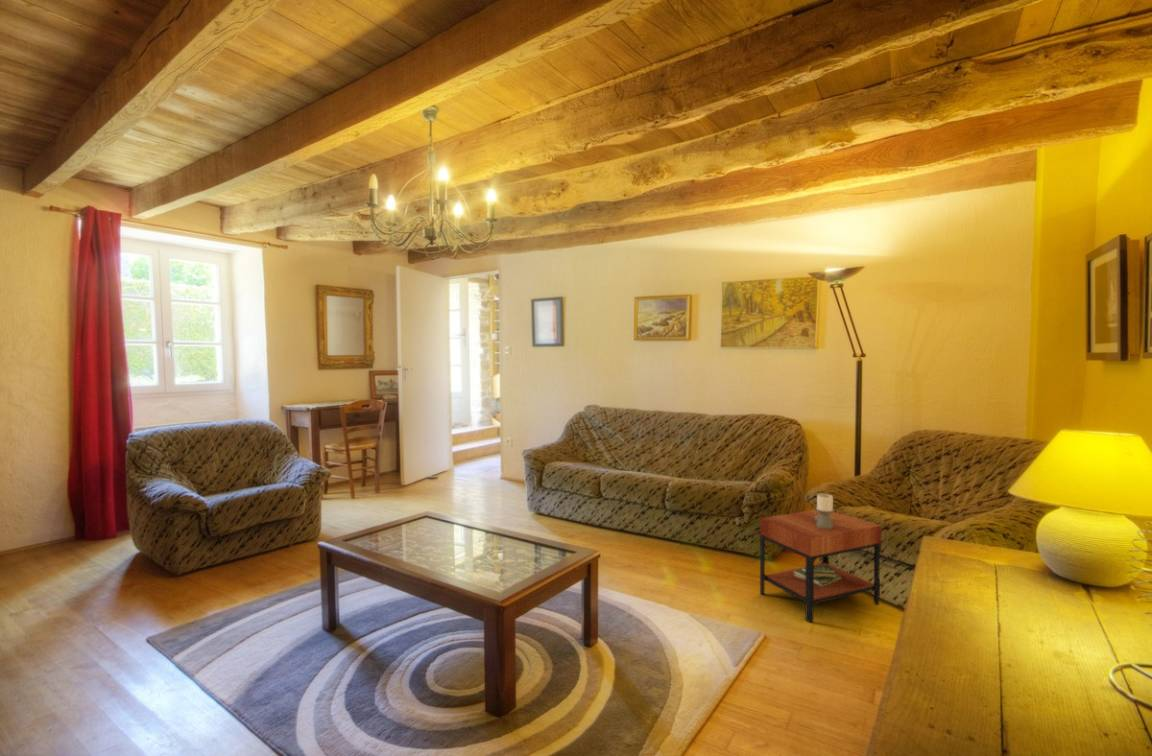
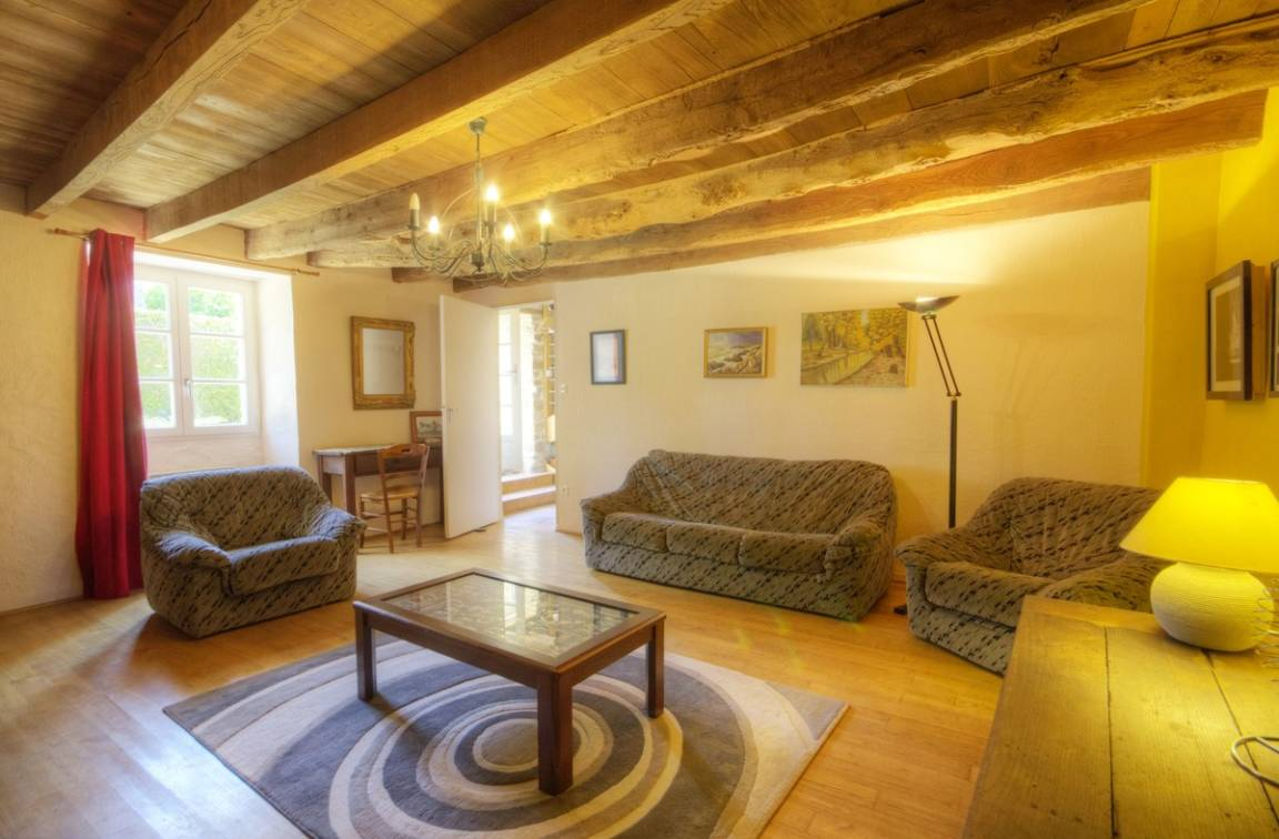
- side table [759,493,883,623]
